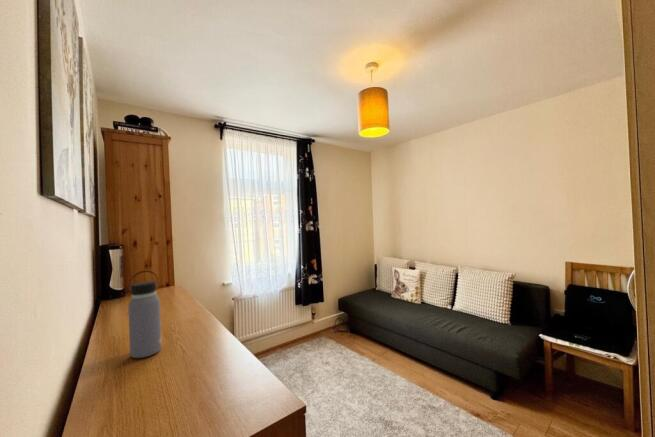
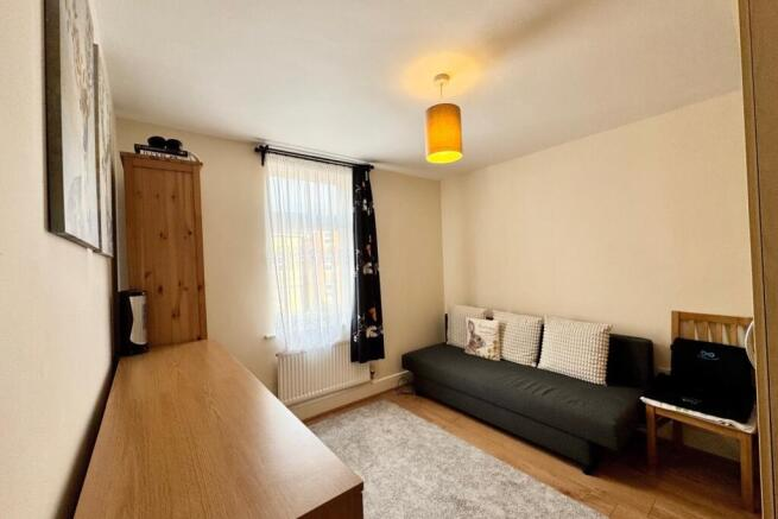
- water bottle [127,270,163,359]
